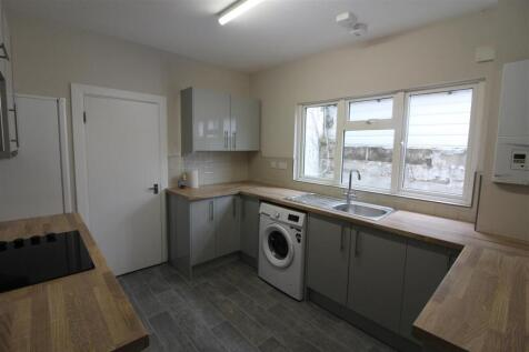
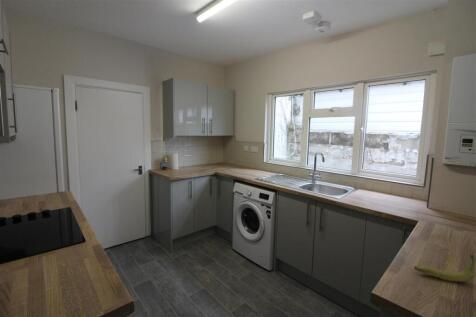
+ banana [413,254,476,283]
